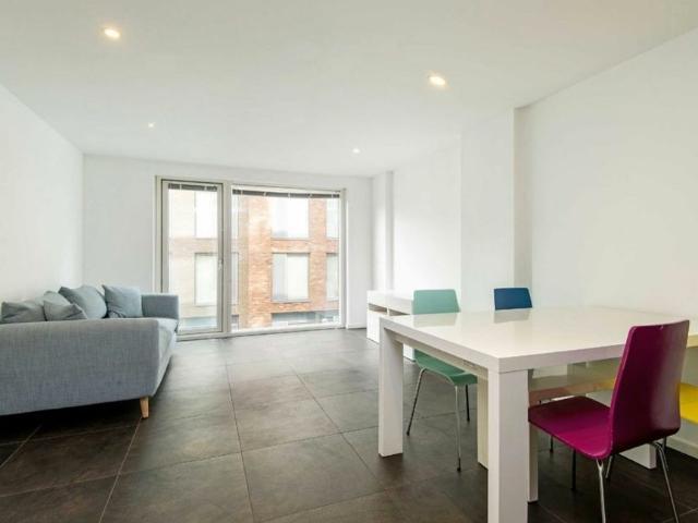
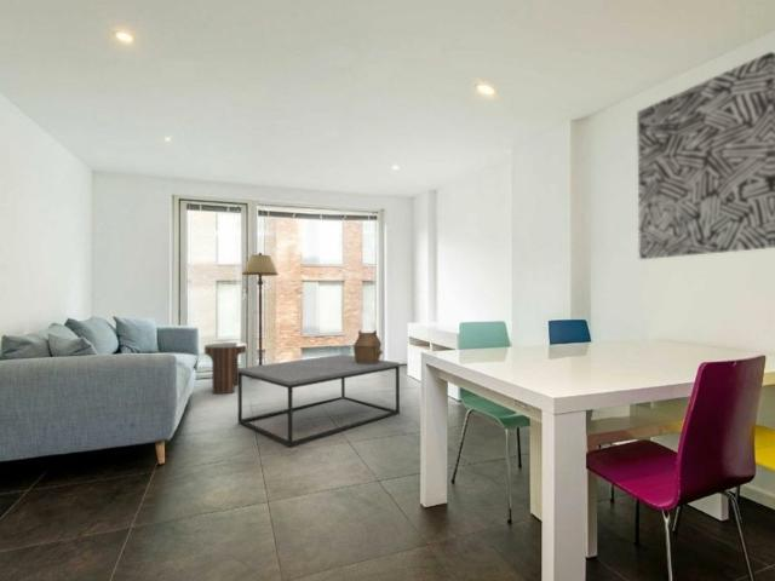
+ wall art [636,51,775,260]
+ floor lamp [241,252,280,366]
+ side table [203,341,248,395]
+ hut [352,329,384,363]
+ coffee table [237,353,401,448]
